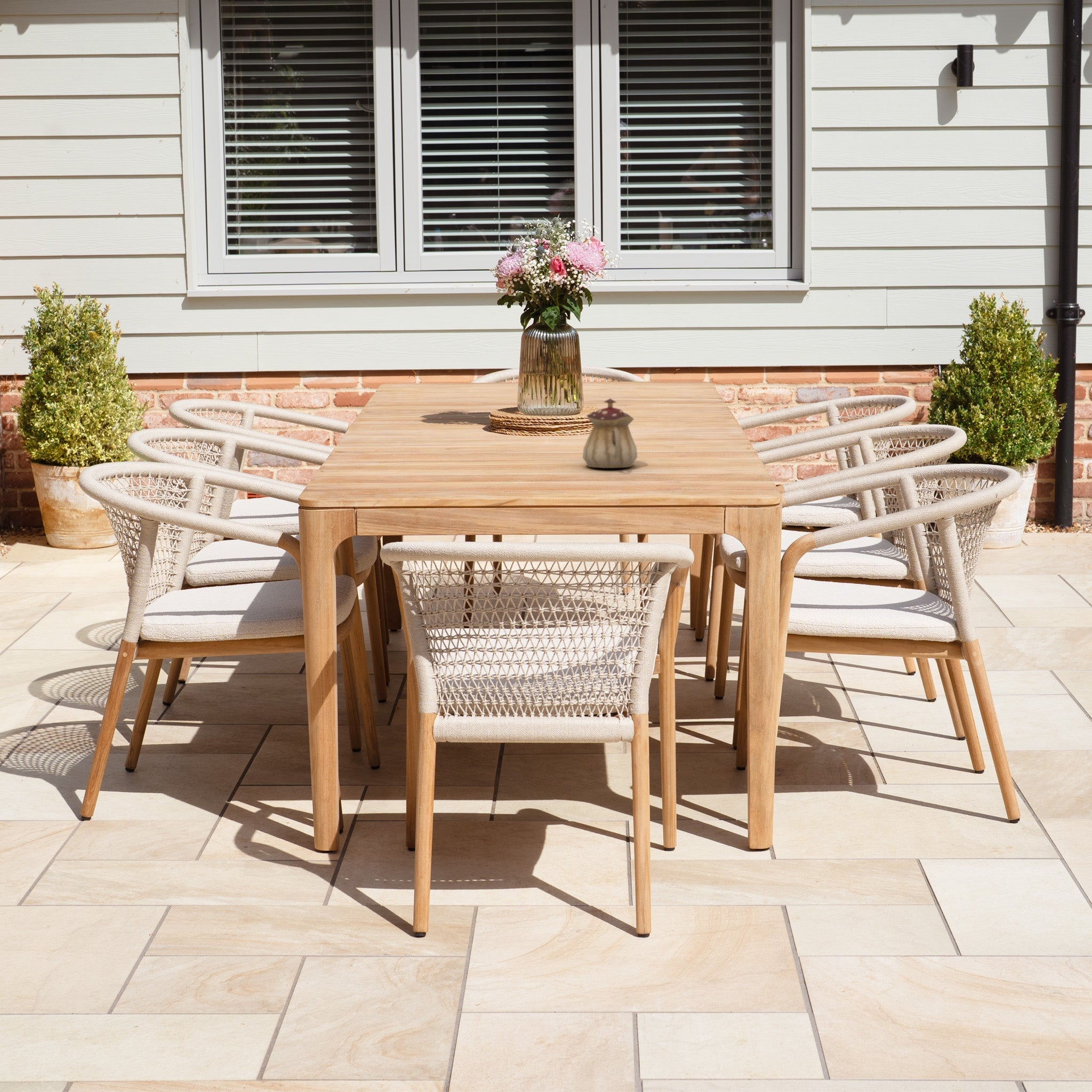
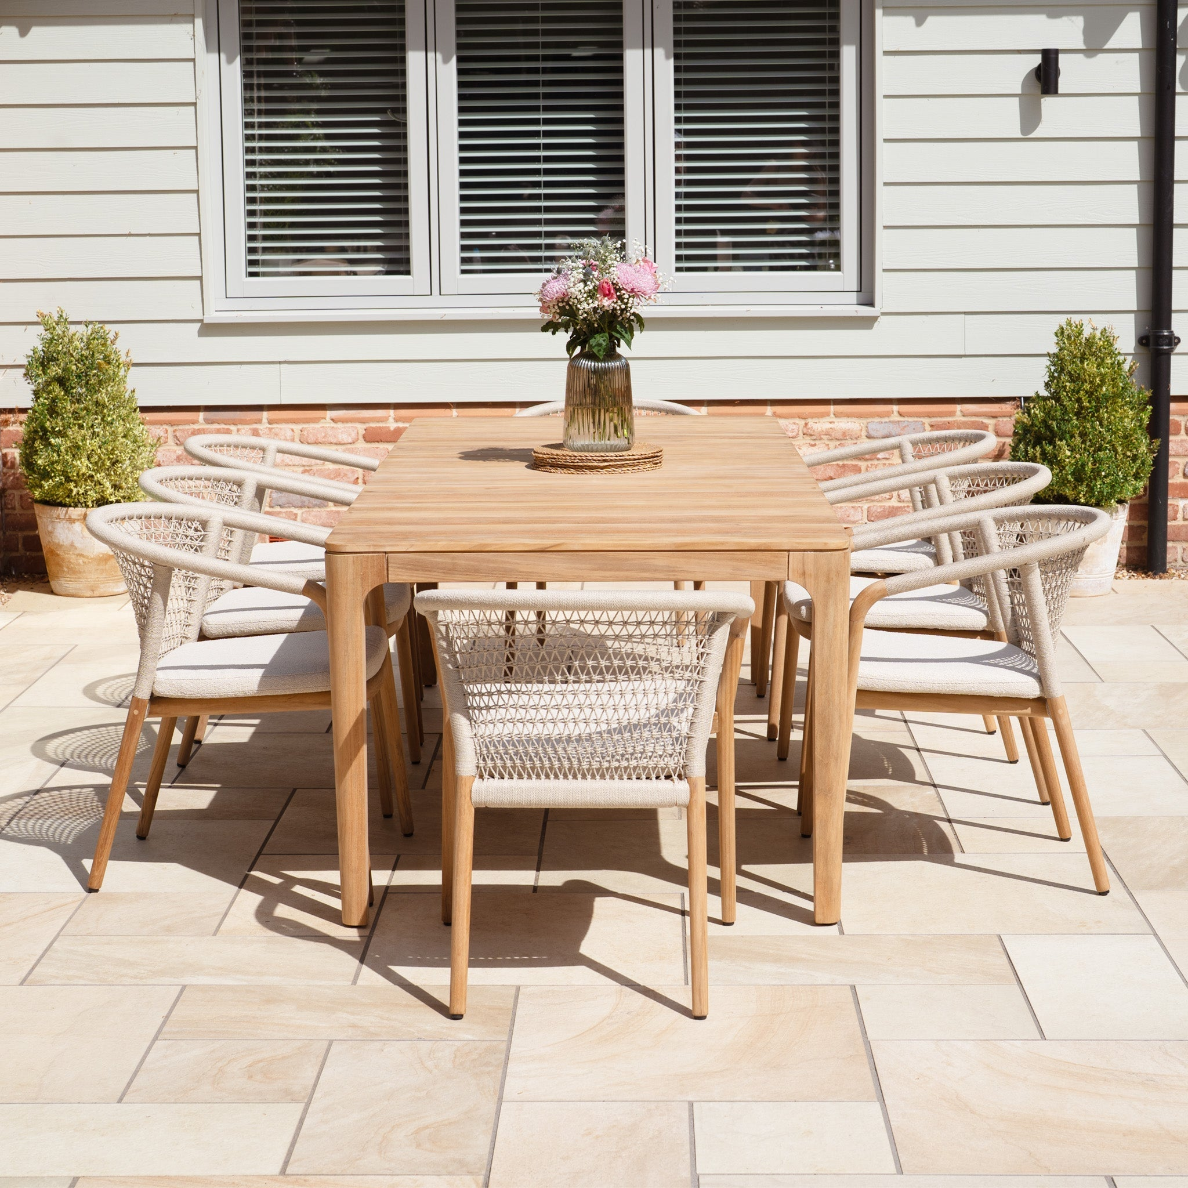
- teapot [582,398,638,469]
